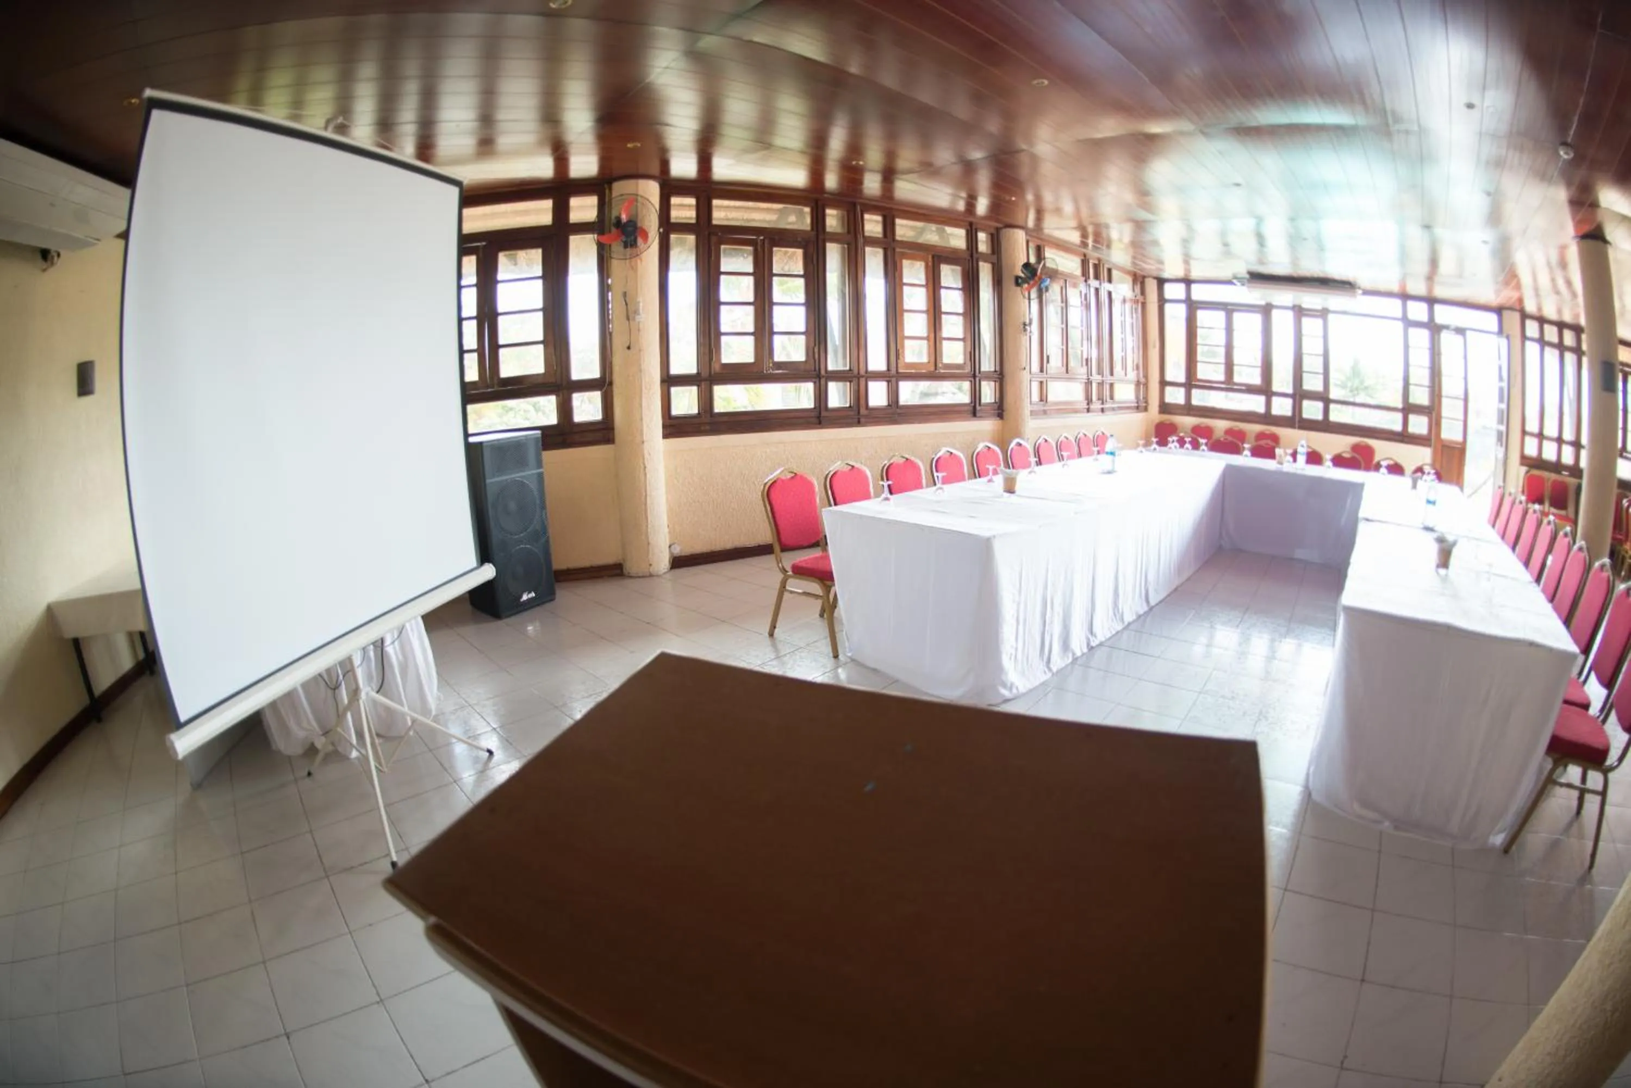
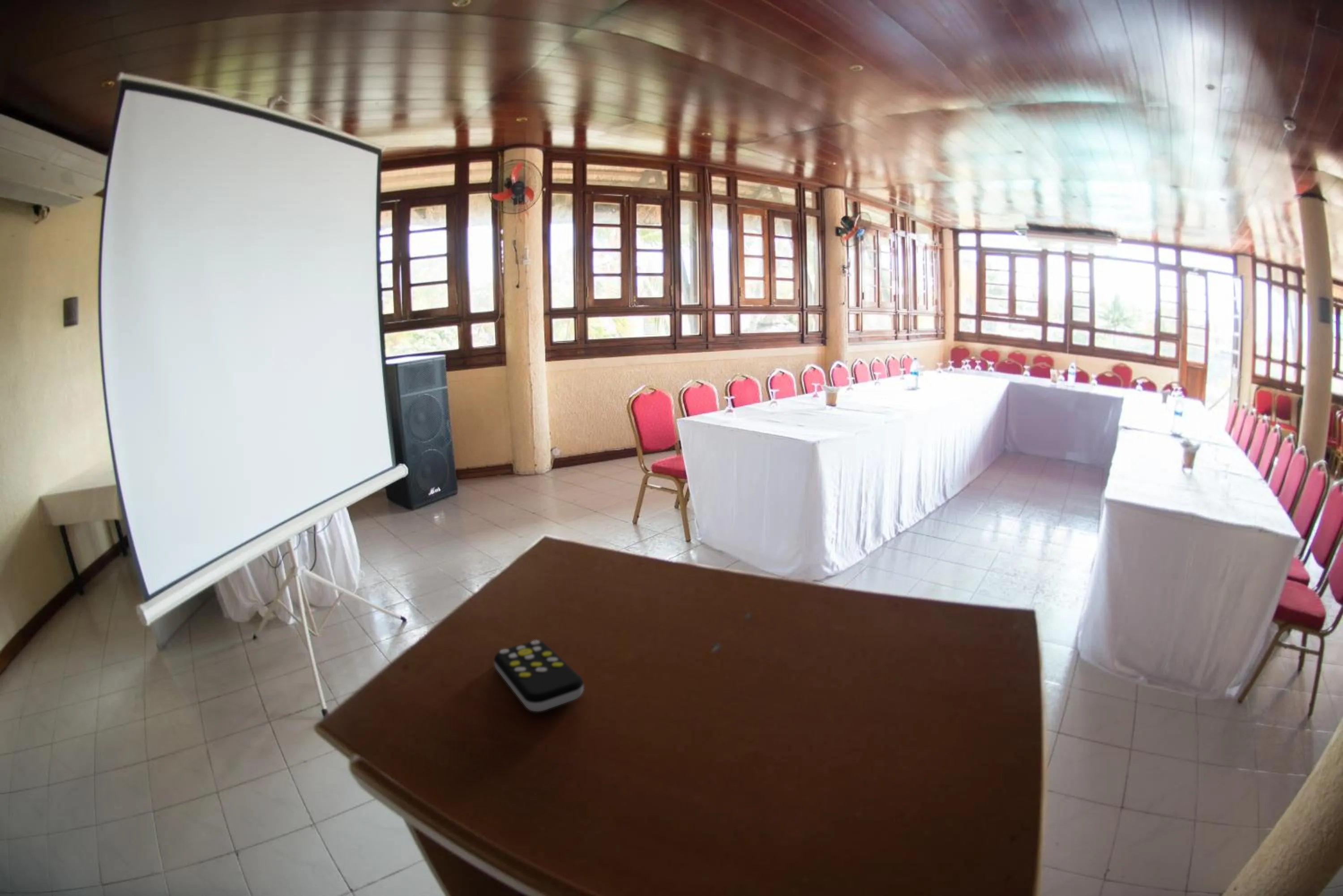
+ remote control [494,640,584,712]
